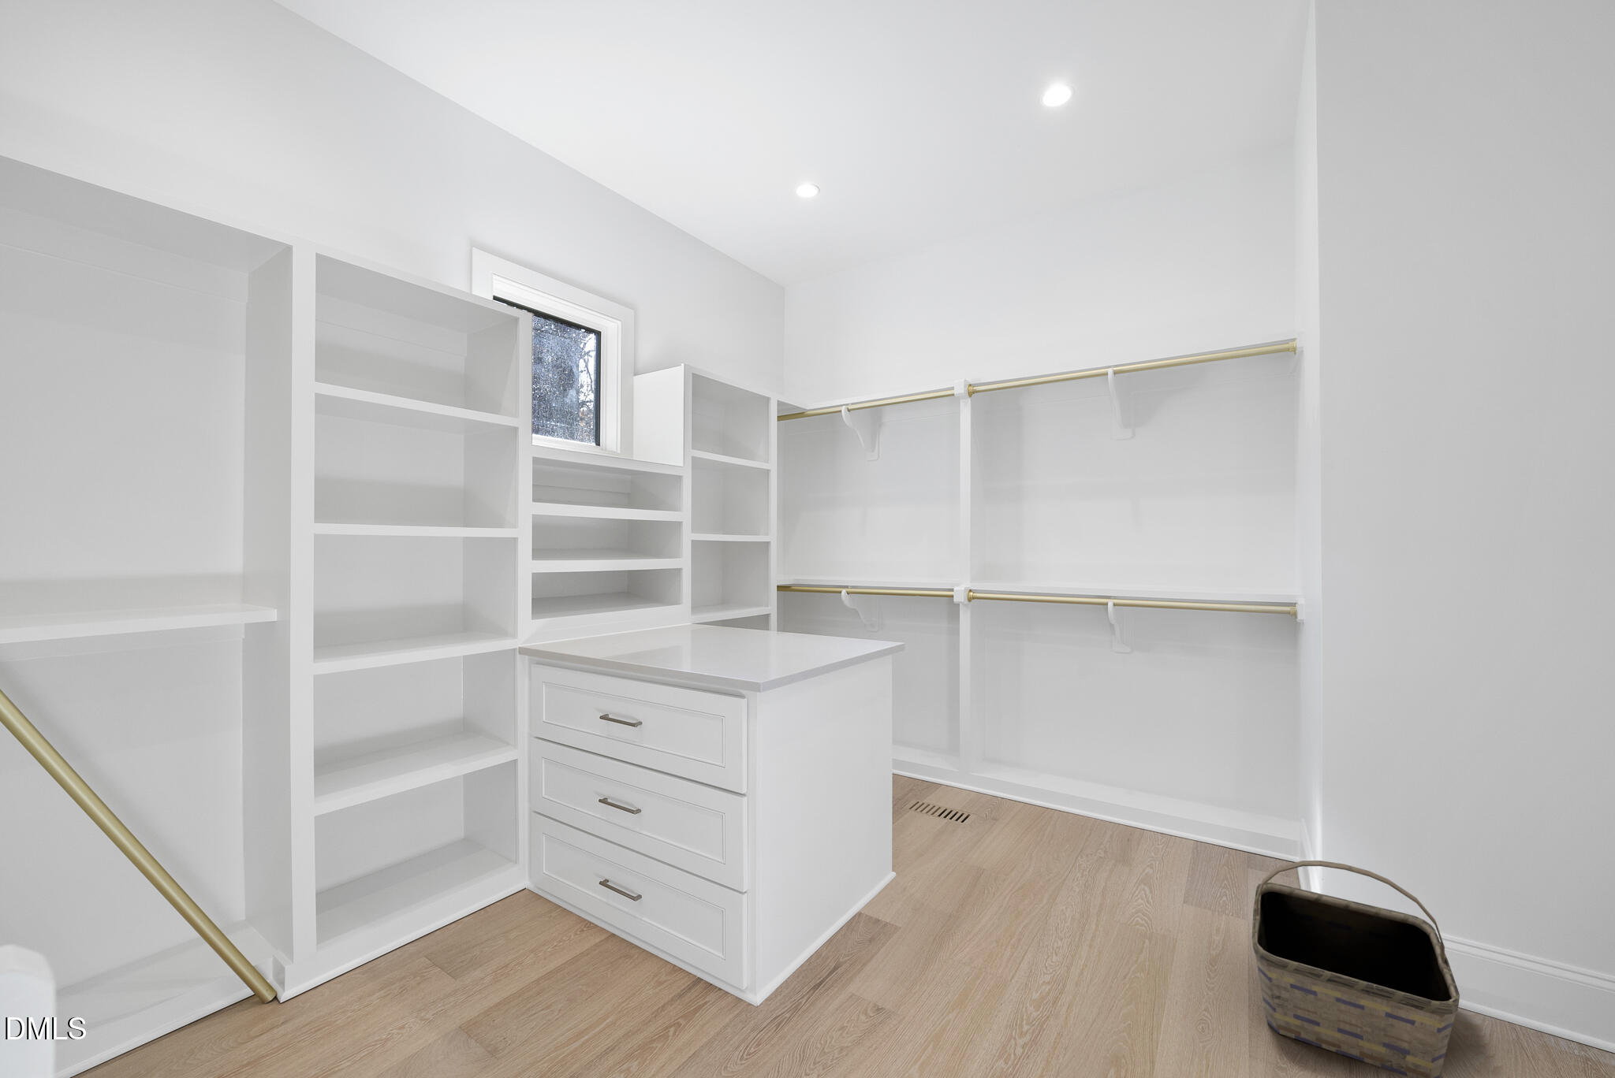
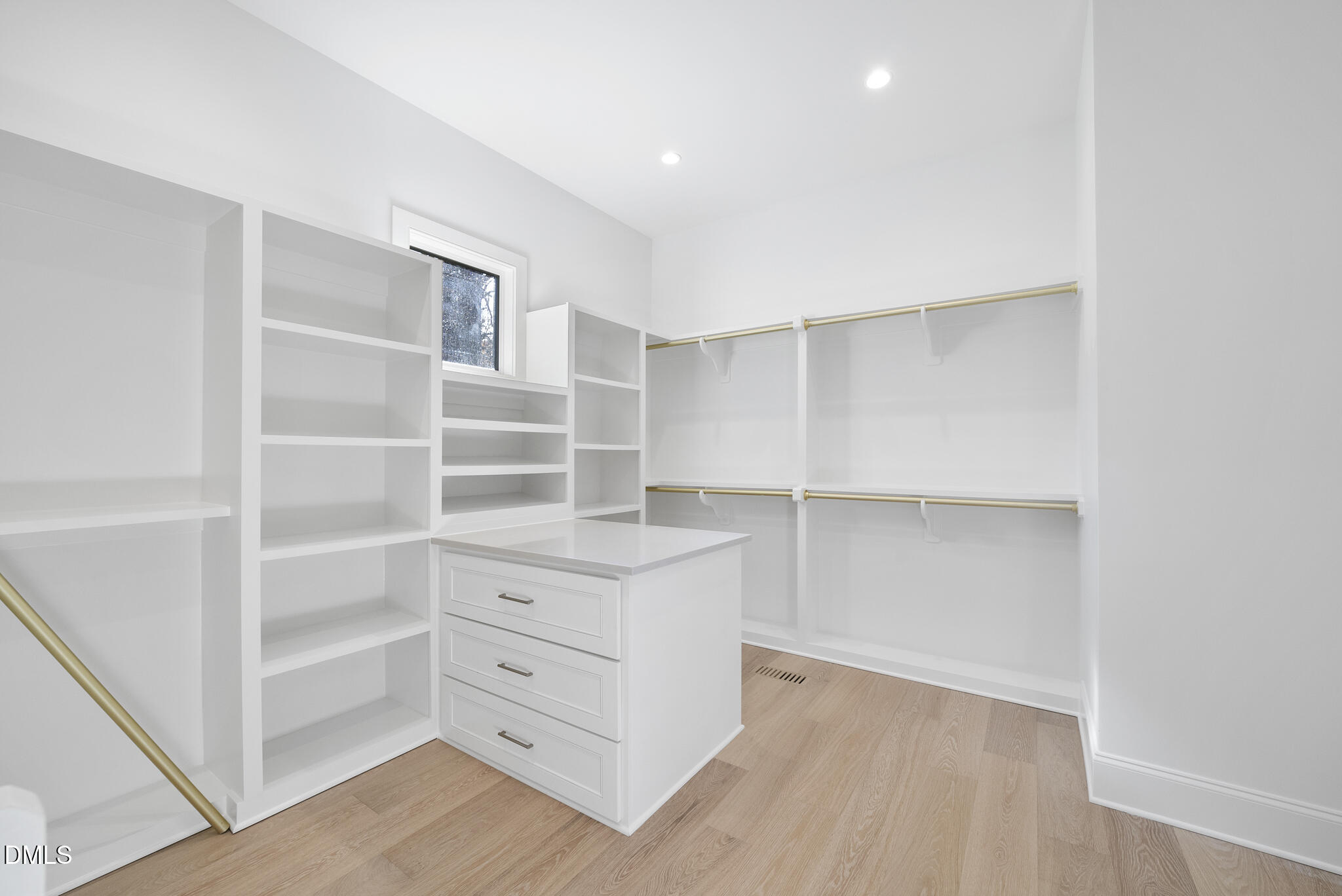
- basket [1252,860,1461,1078]
